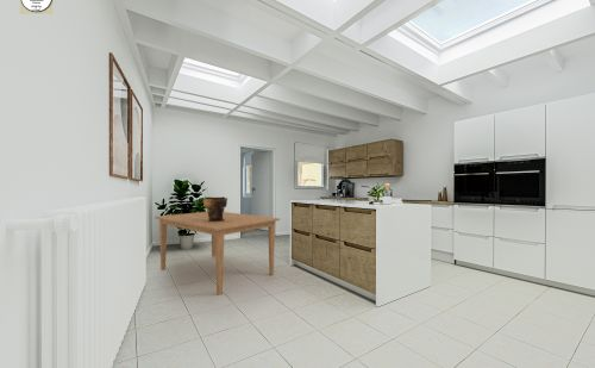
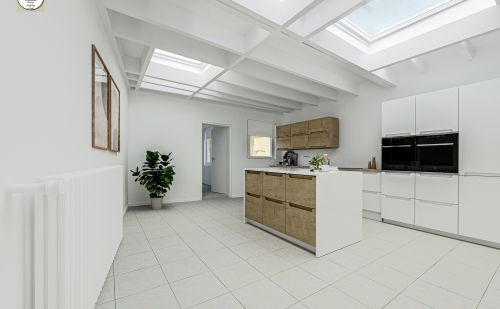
- dining table [154,211,281,297]
- decorative urn [202,195,228,222]
